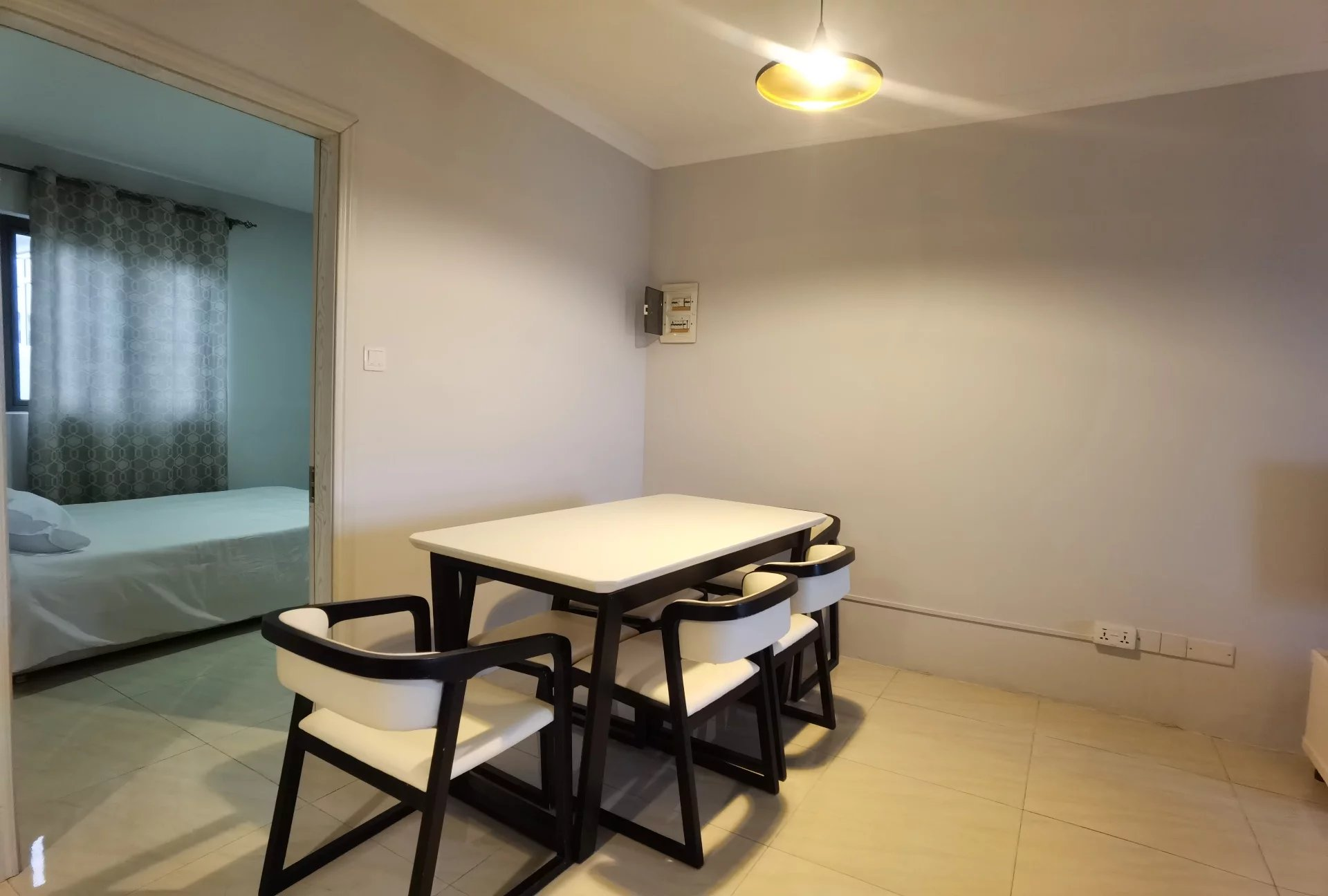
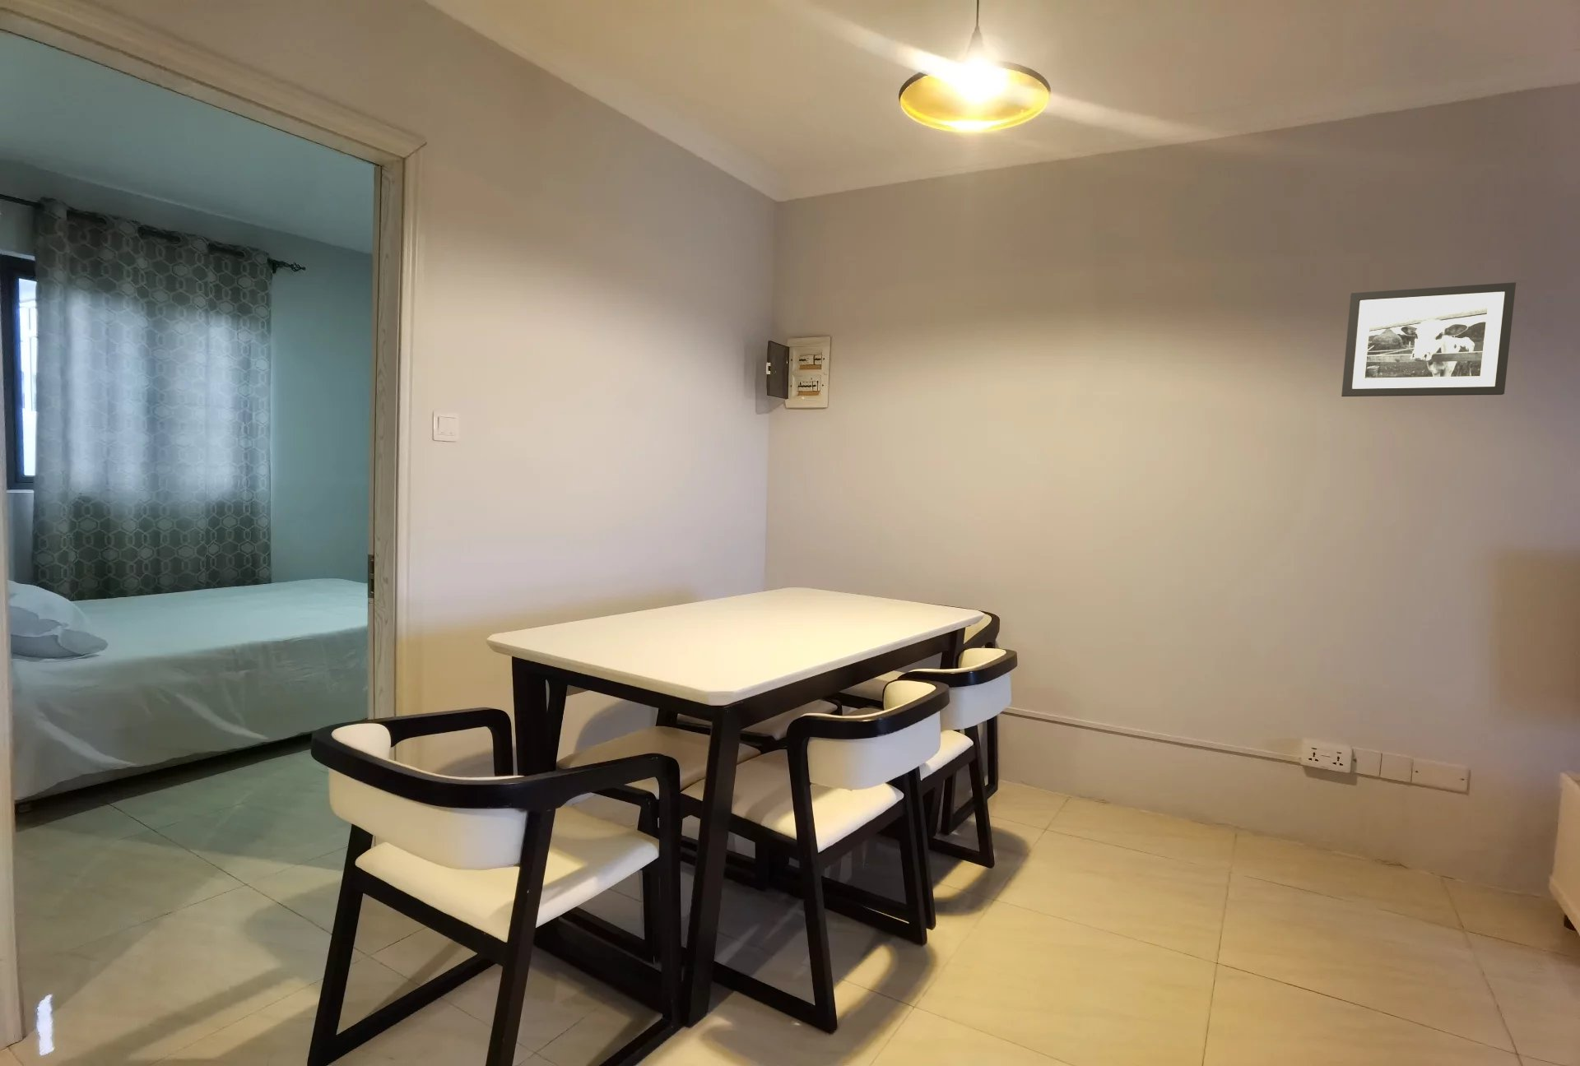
+ picture frame [1341,281,1517,397]
